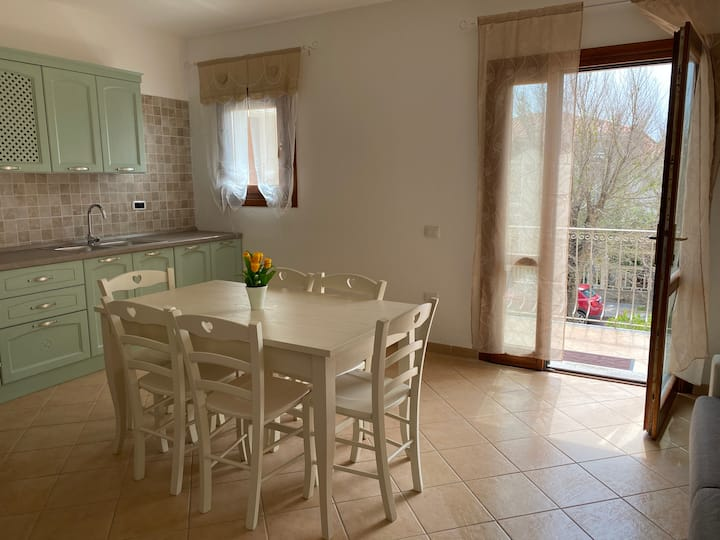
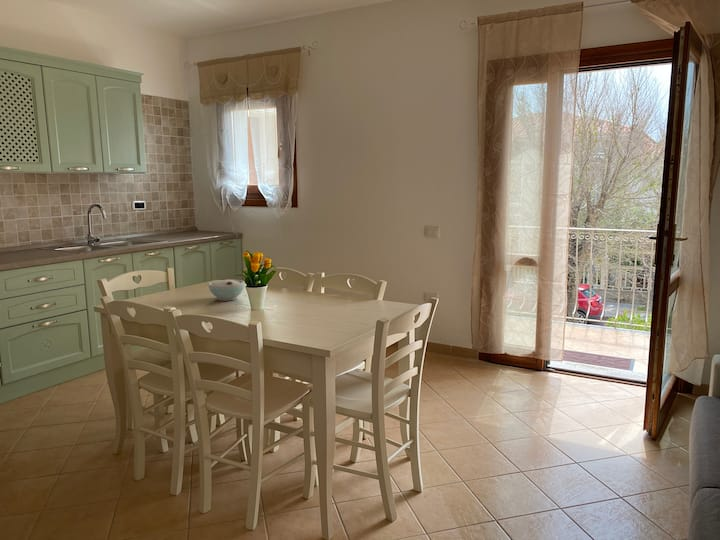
+ bowl [207,279,246,302]
